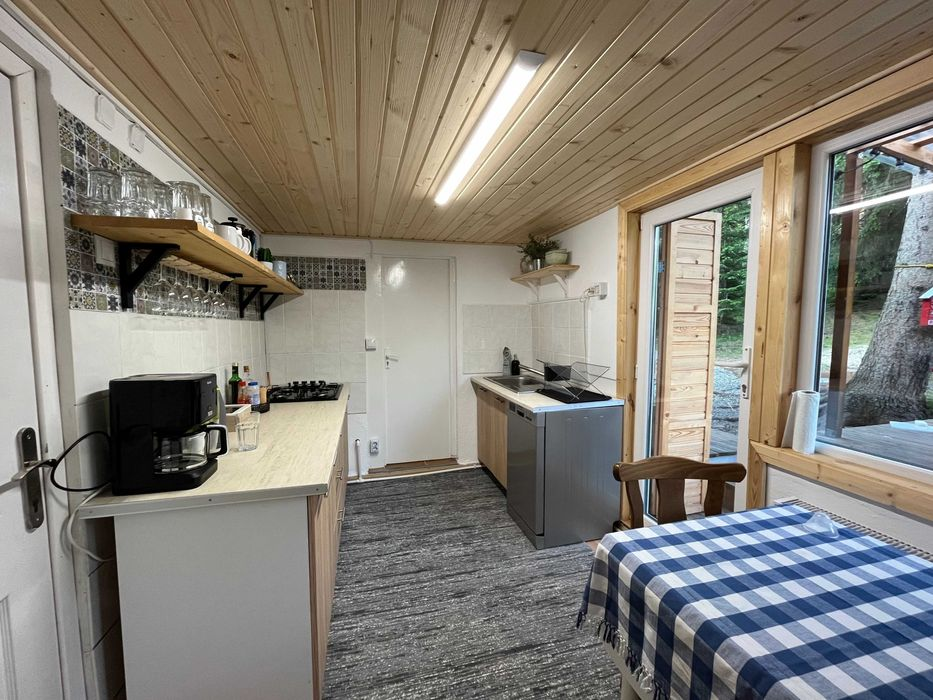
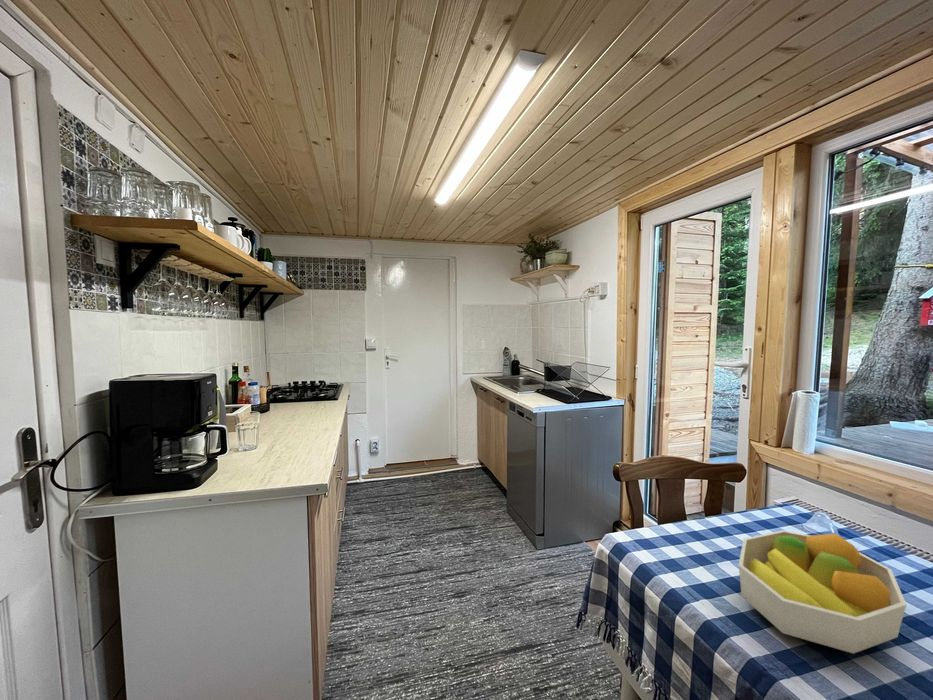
+ fruit bowl [738,529,908,655]
